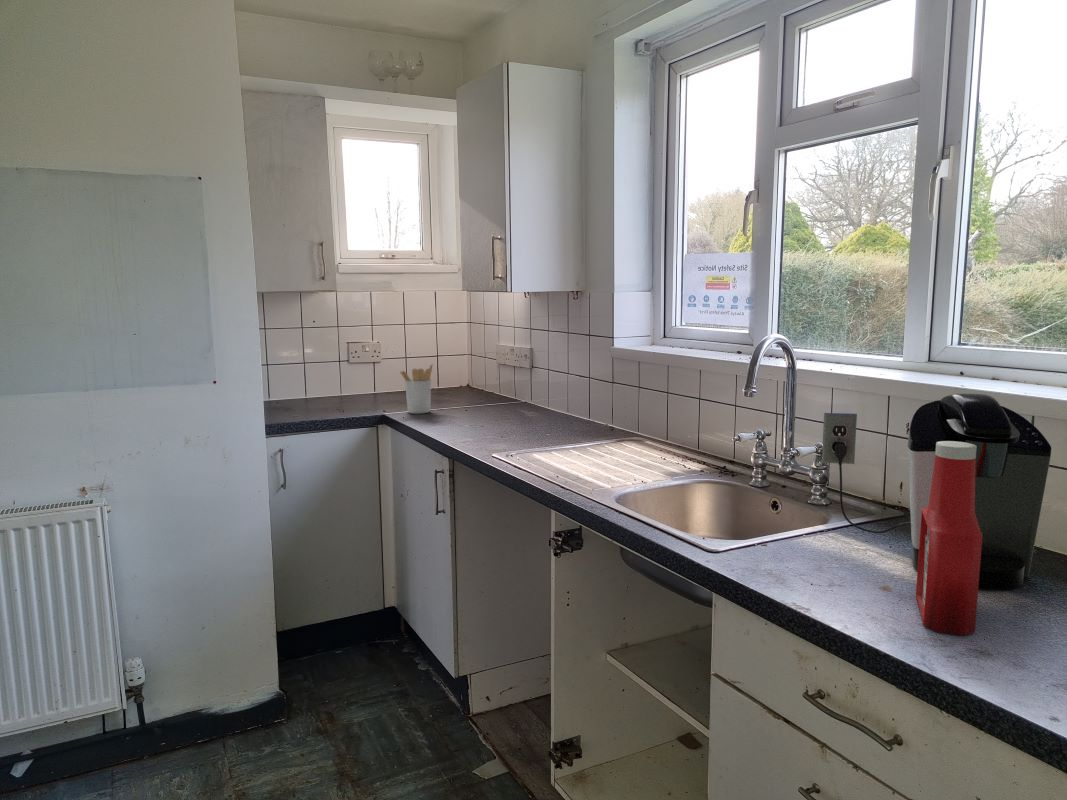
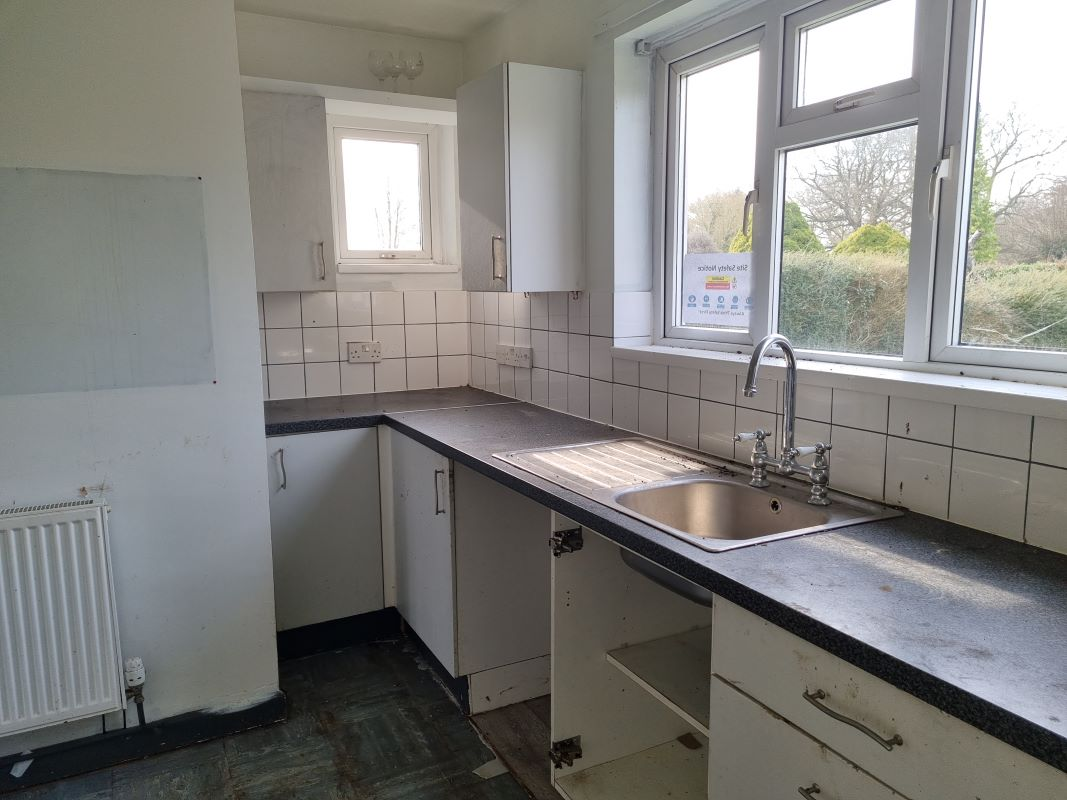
- soap bottle [915,441,983,636]
- coffee maker [821,393,1052,591]
- utensil holder [399,362,434,415]
